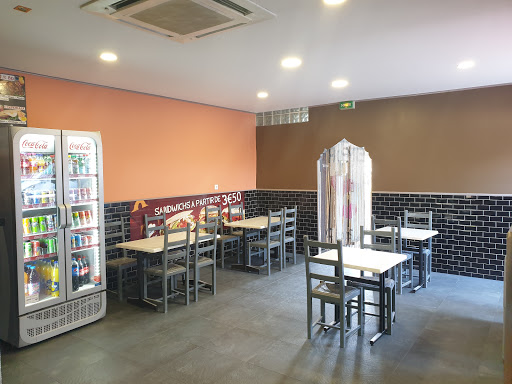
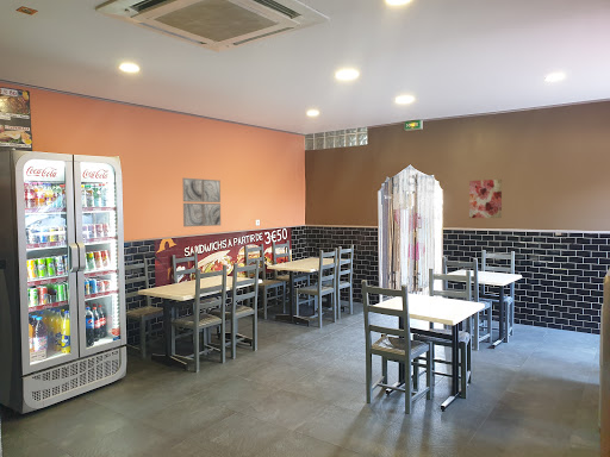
+ wall art [181,177,222,227]
+ wall art [468,179,503,219]
